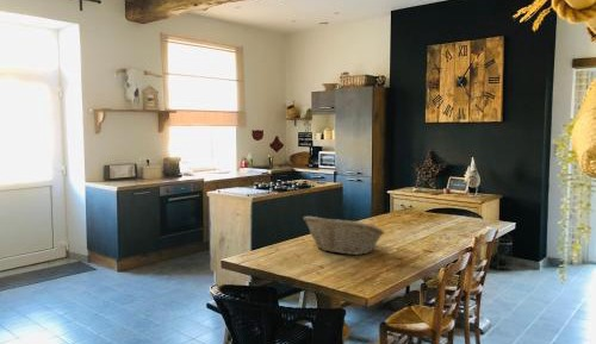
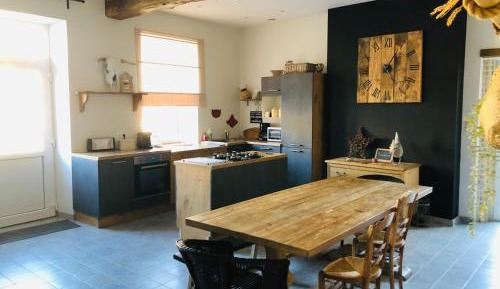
- fruit basket [302,215,386,256]
